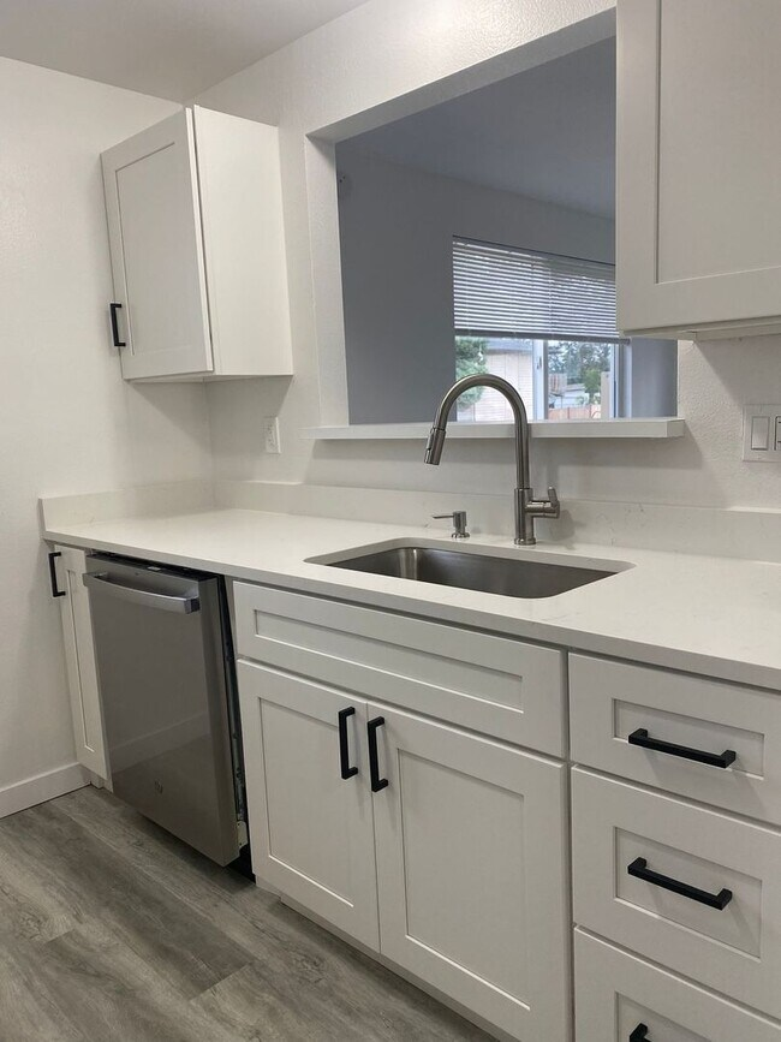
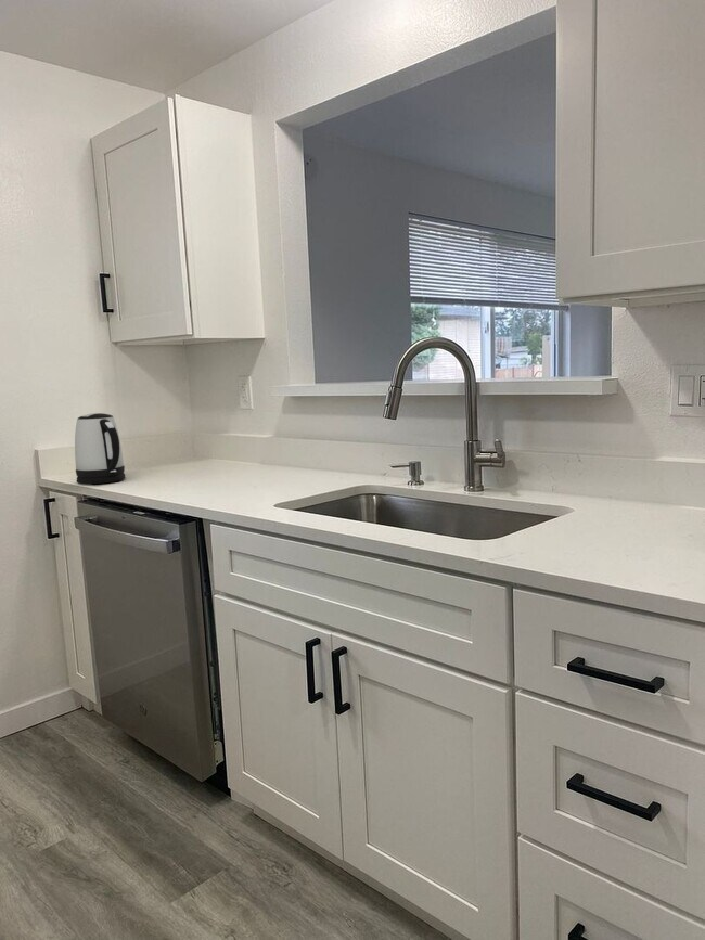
+ kettle [74,412,127,486]
